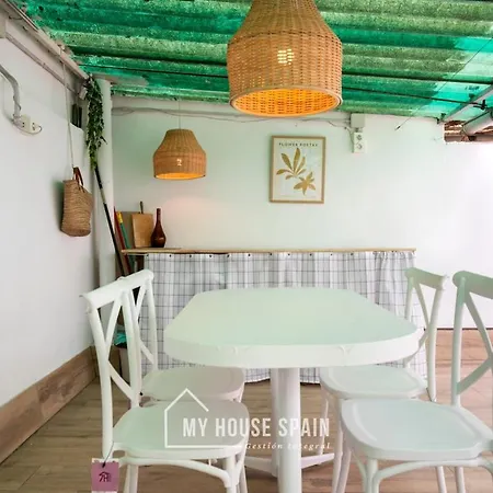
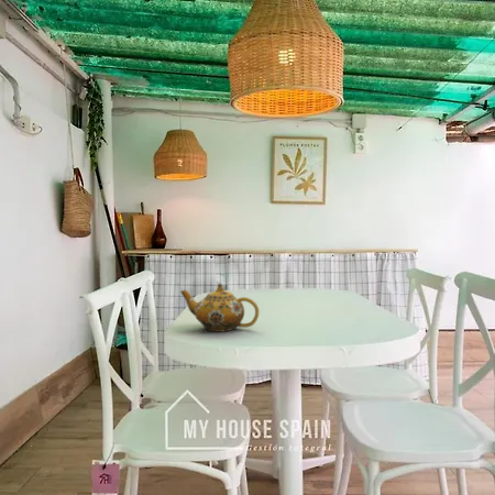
+ teapot [179,283,260,333]
